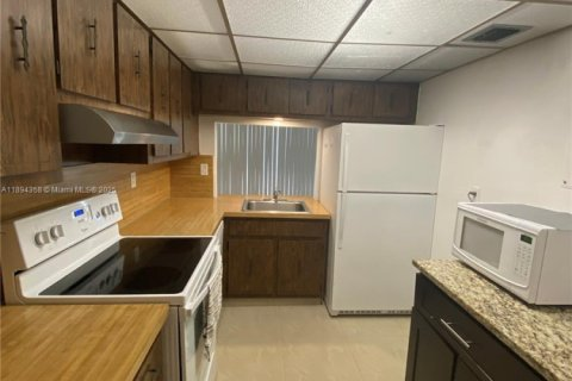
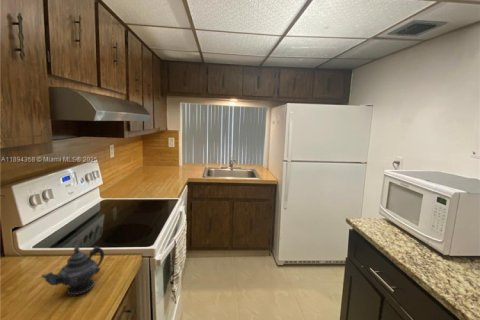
+ teapot [41,244,105,296]
